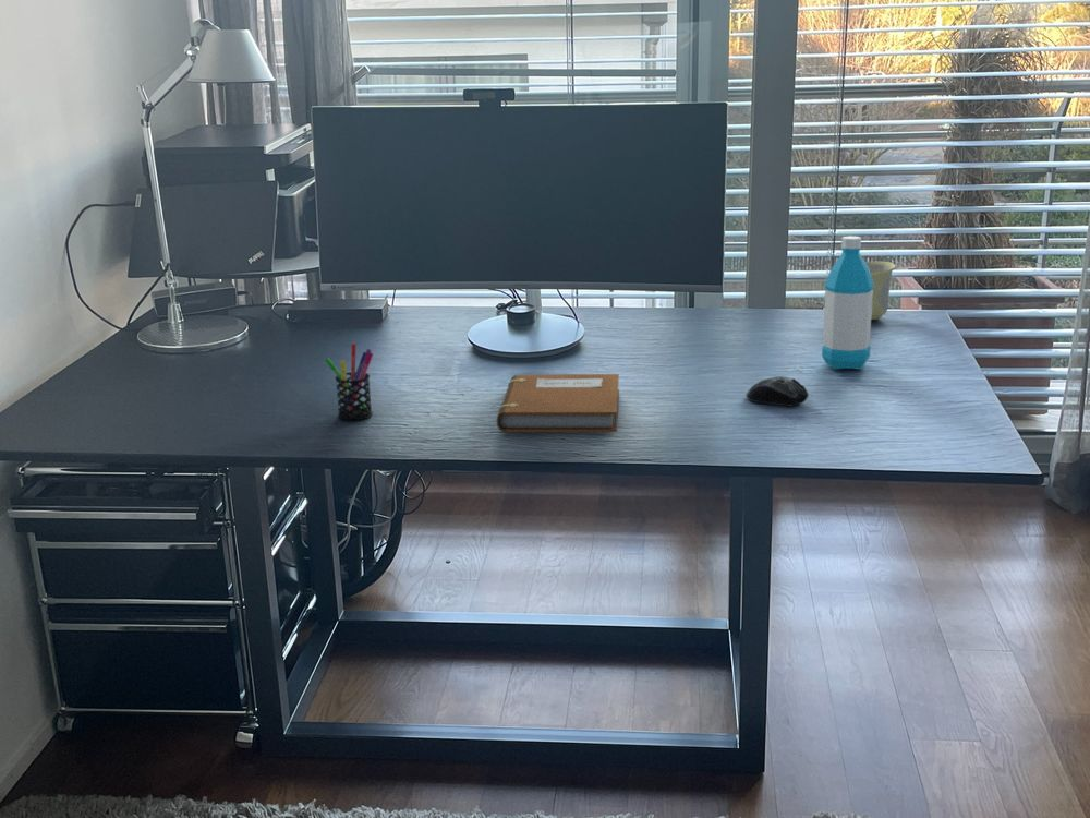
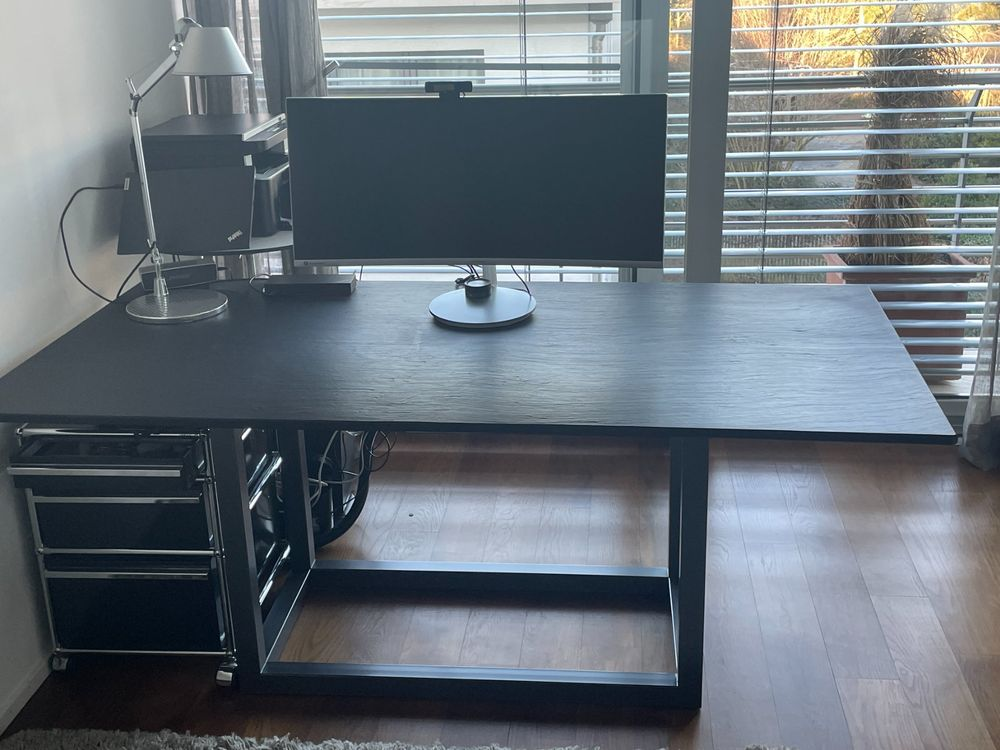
- computer mouse [744,375,810,407]
- cup [864,261,897,321]
- notebook [496,373,620,433]
- water bottle [821,234,874,371]
- pen holder [324,342,374,421]
